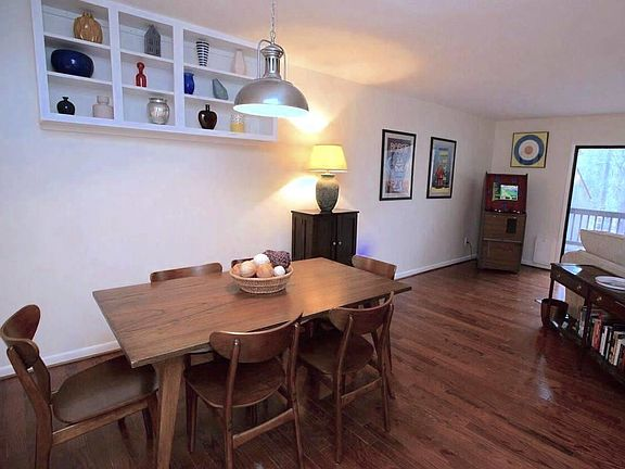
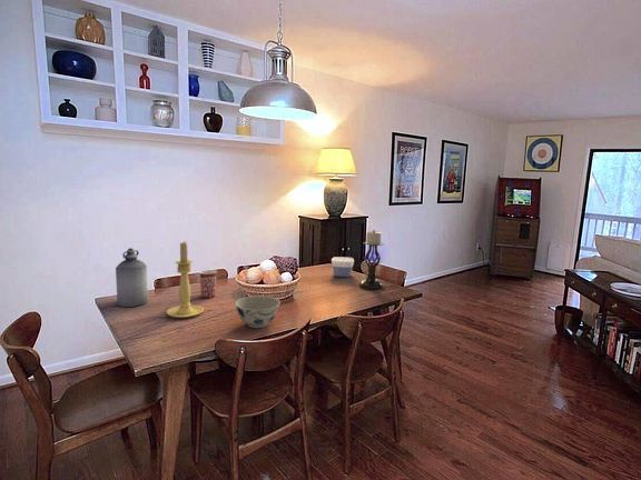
+ candle holder [358,229,385,290]
+ bowl [331,256,355,278]
+ bottle [115,247,149,308]
+ candle holder [166,240,205,319]
+ mug [198,269,218,299]
+ bowl [234,294,282,329]
